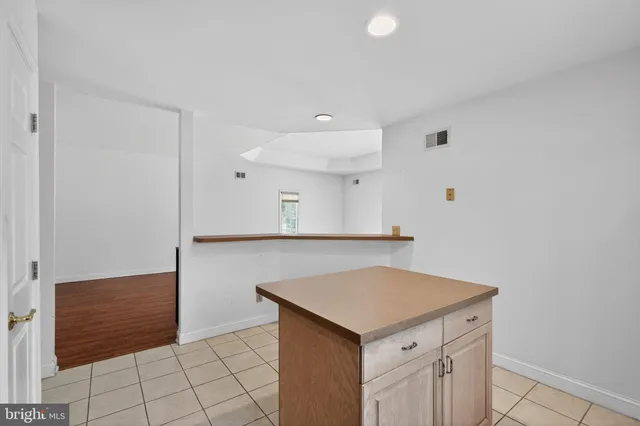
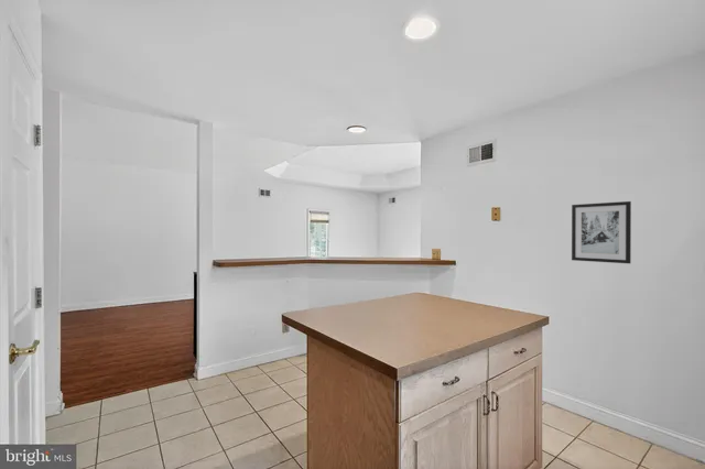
+ wall art [571,200,632,264]
